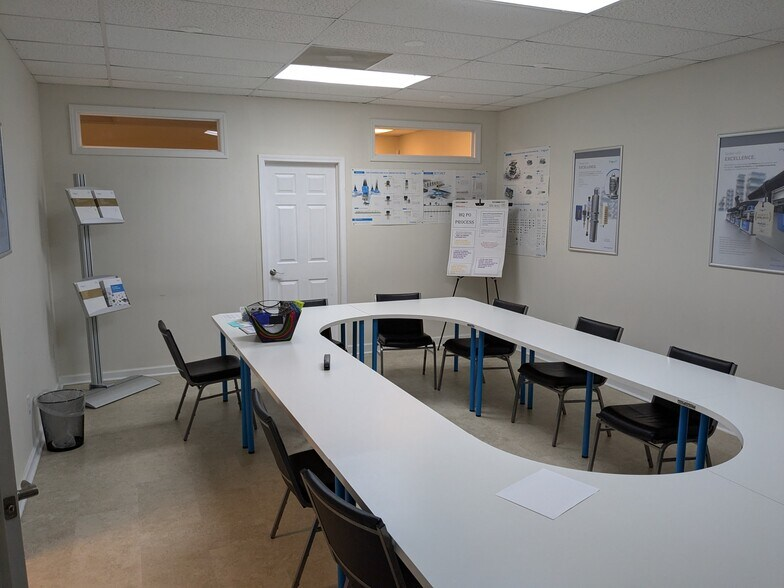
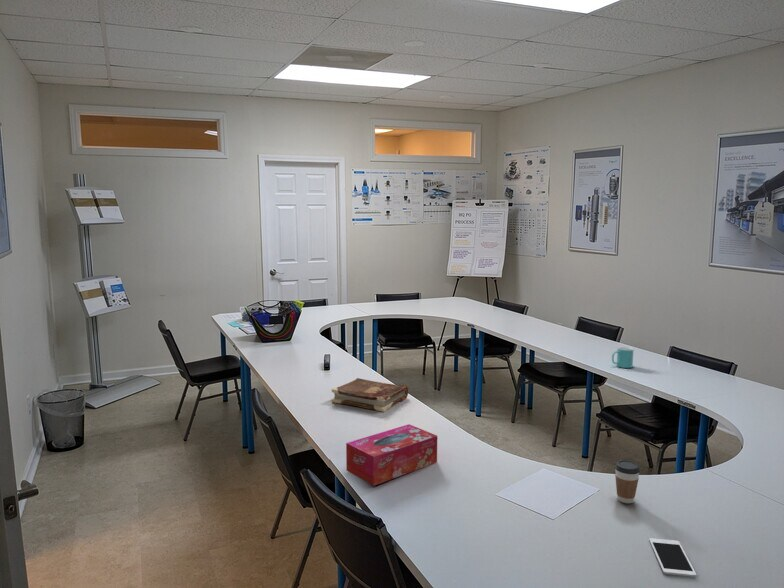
+ mug [611,346,634,369]
+ cell phone [648,537,697,578]
+ coffee cup [614,459,641,504]
+ book [331,377,409,413]
+ tissue box [345,423,438,487]
